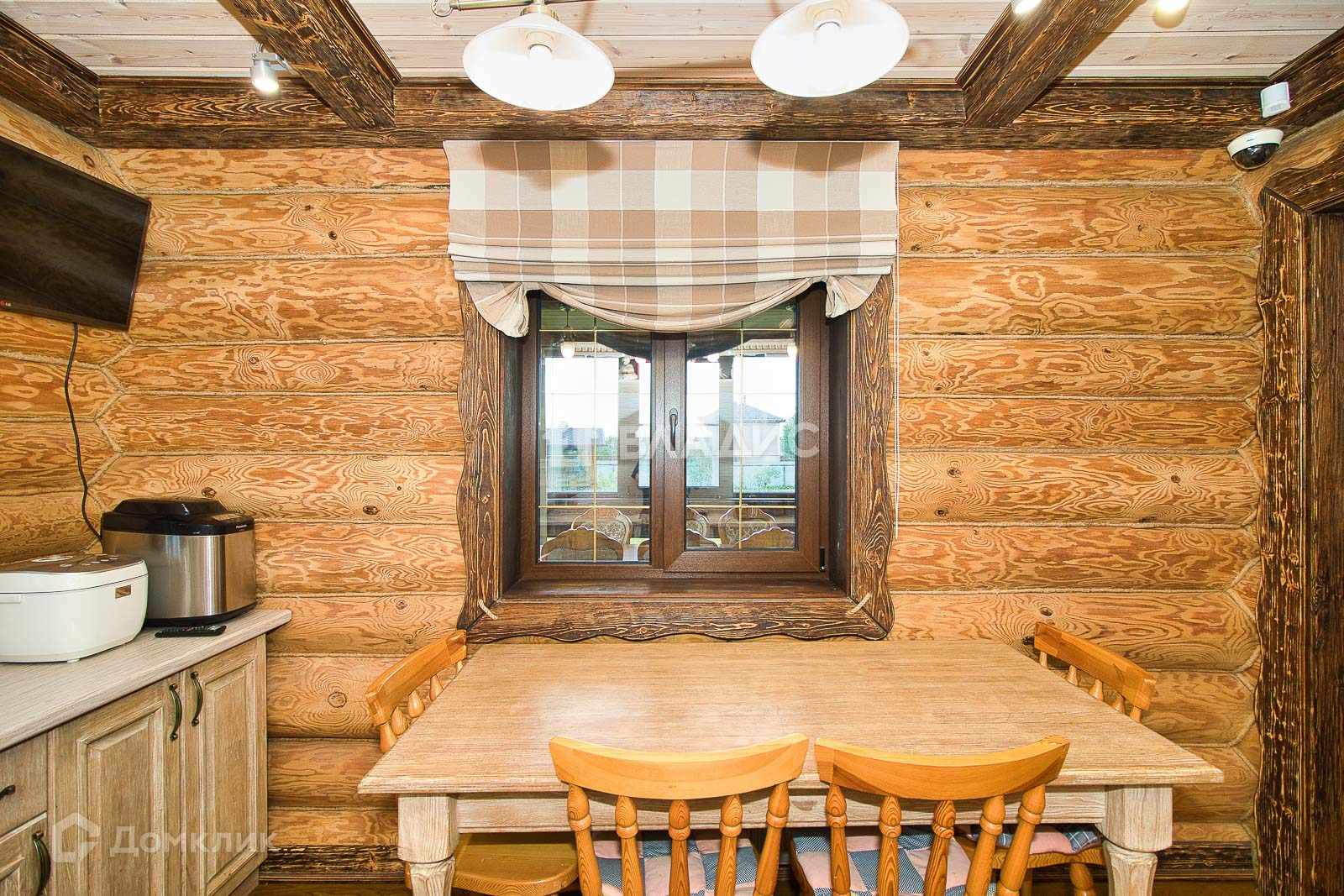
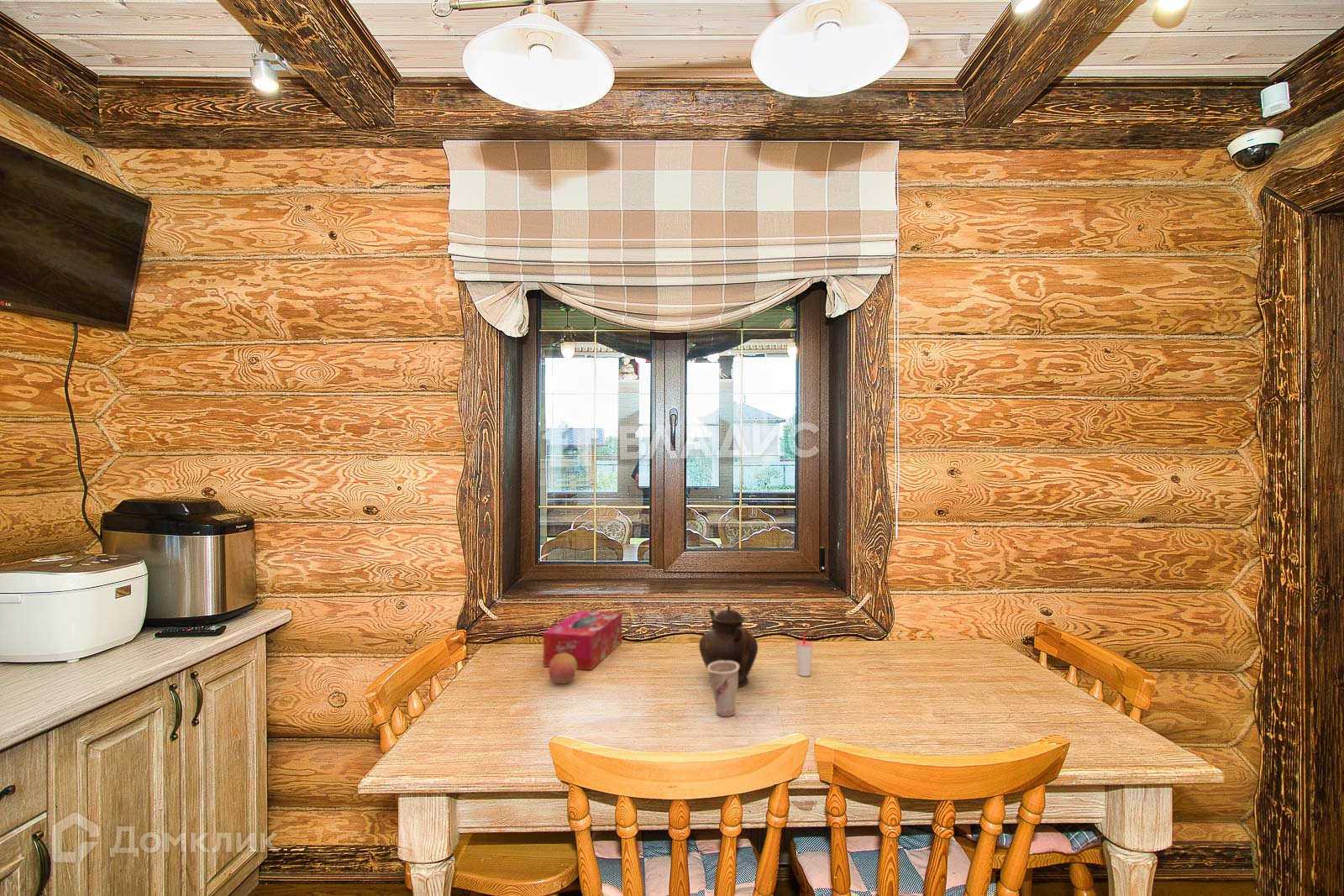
+ cup [794,631,814,677]
+ cup [706,661,739,717]
+ fruit [548,653,578,684]
+ tissue box [543,610,623,671]
+ teapot [698,605,759,688]
